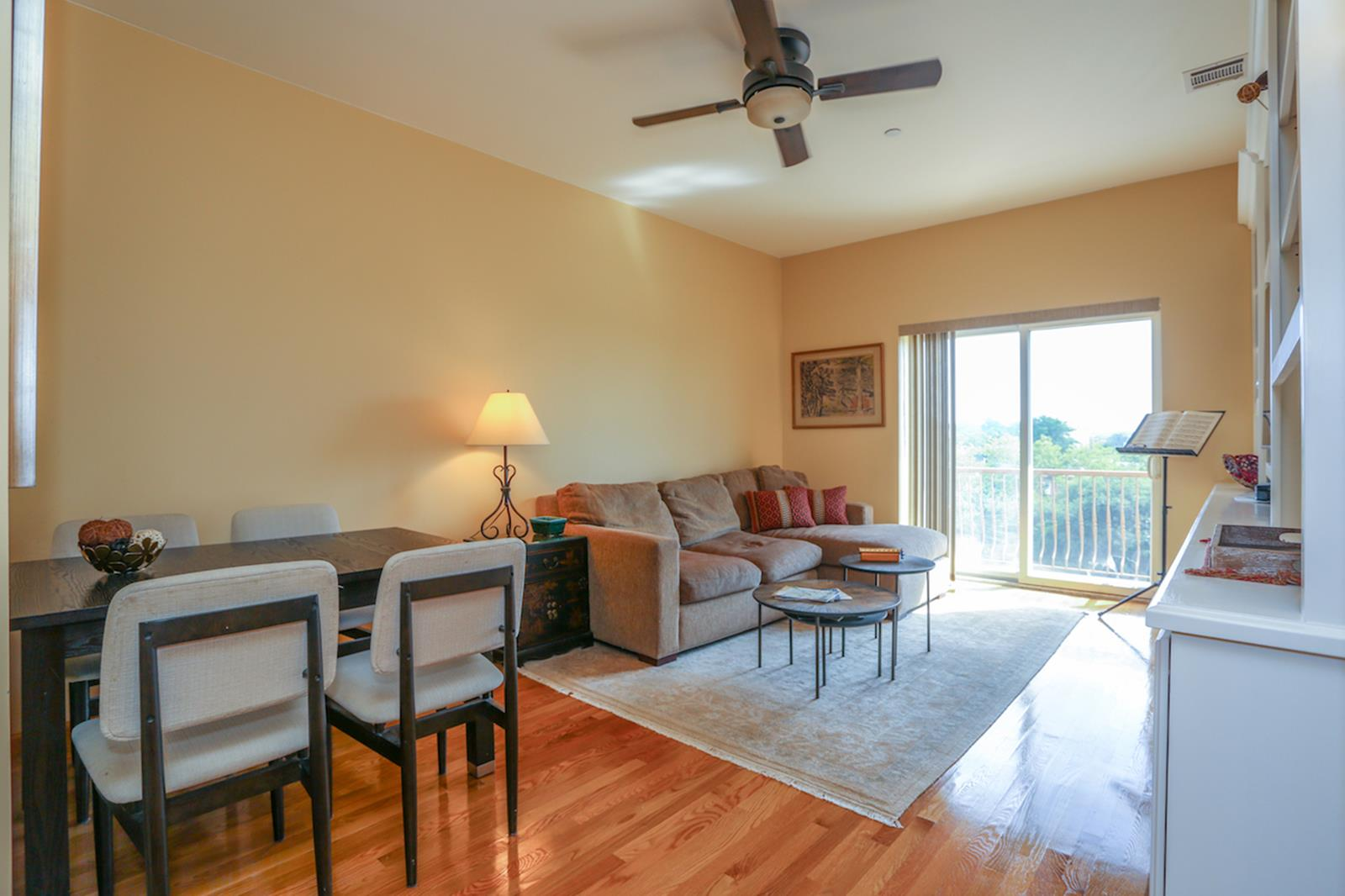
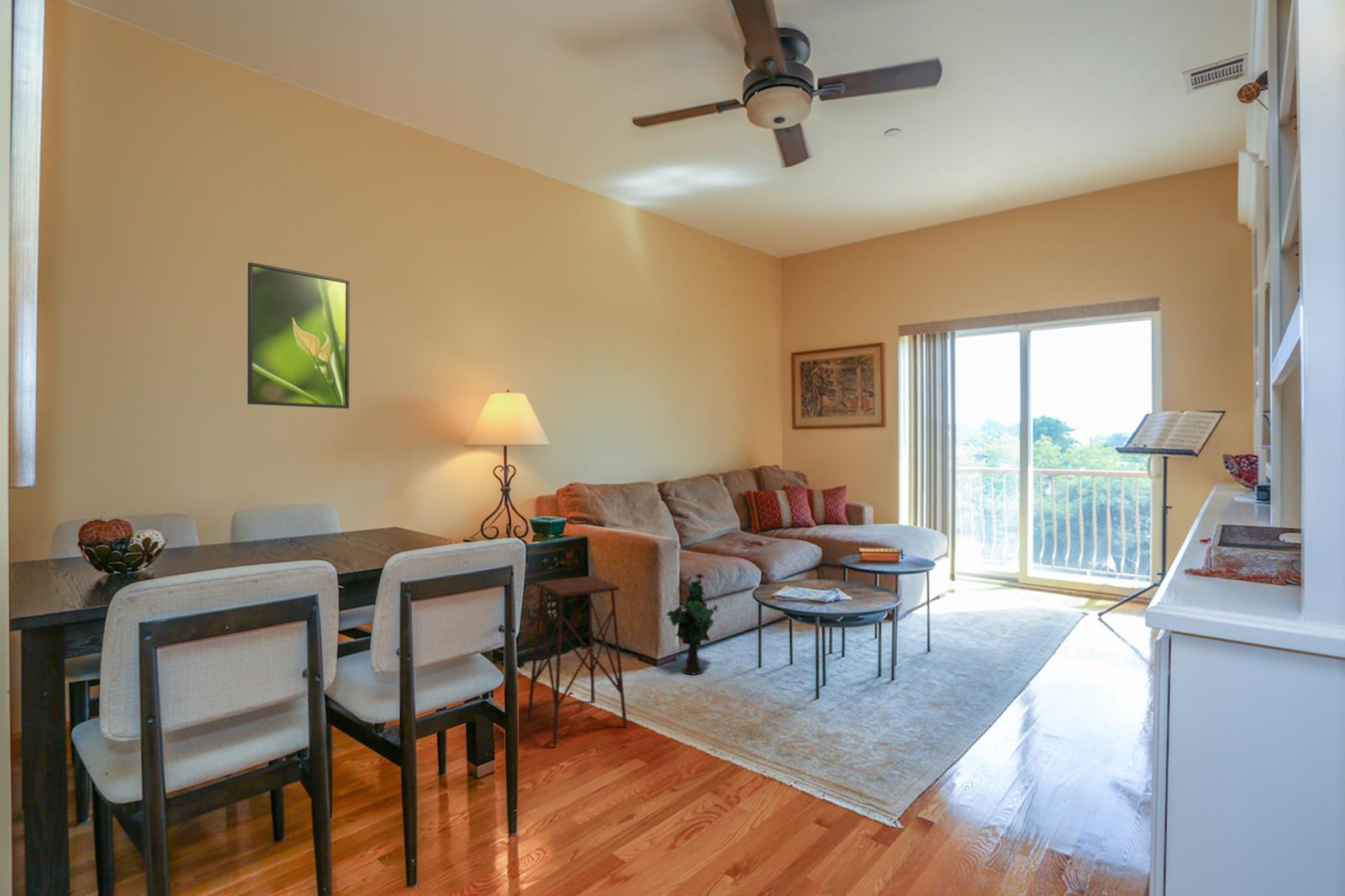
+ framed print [246,261,351,409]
+ decorative plant [666,573,720,675]
+ side table [526,575,628,747]
